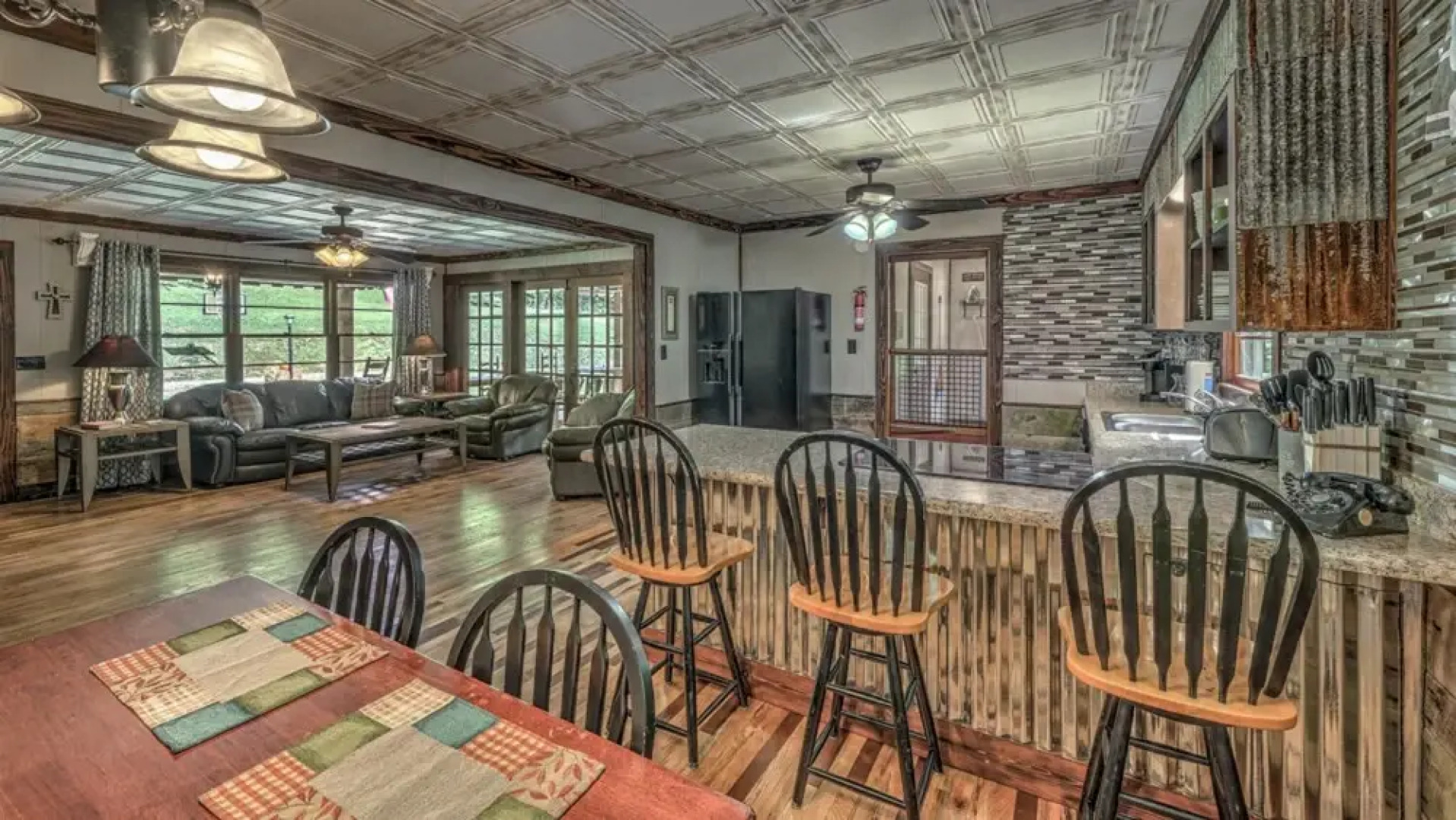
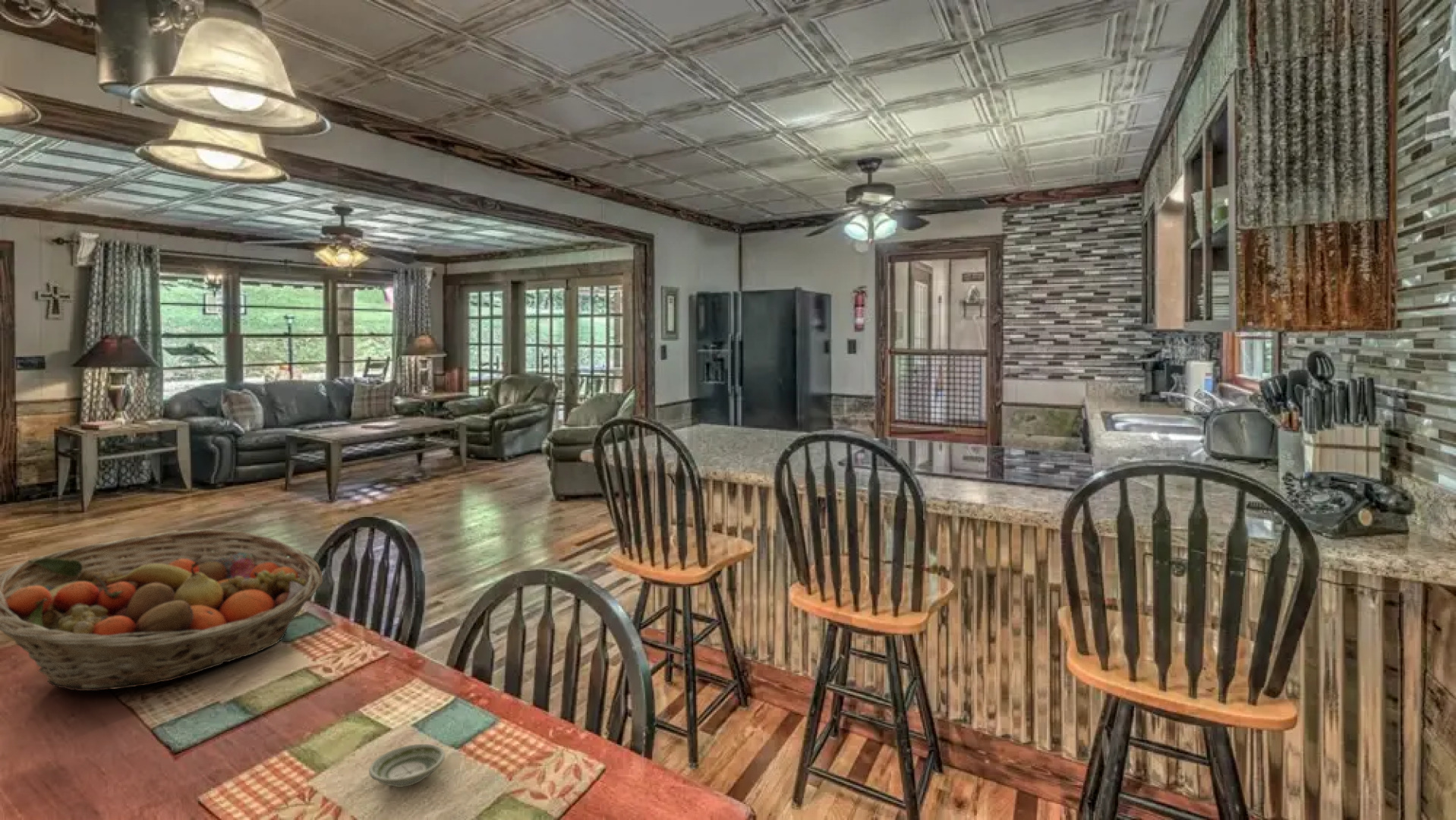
+ saucer [368,743,446,788]
+ fruit basket [0,528,323,692]
